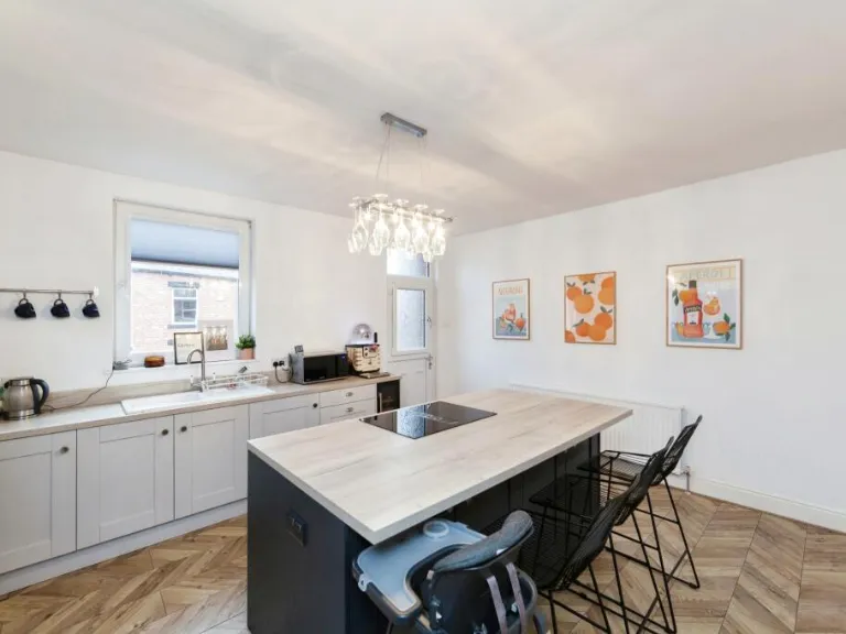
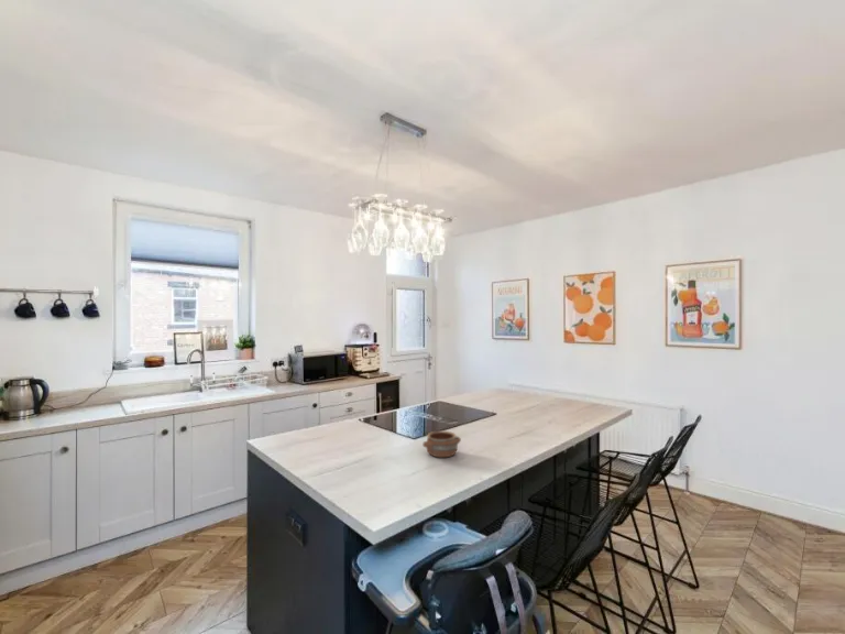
+ pottery [421,430,462,458]
